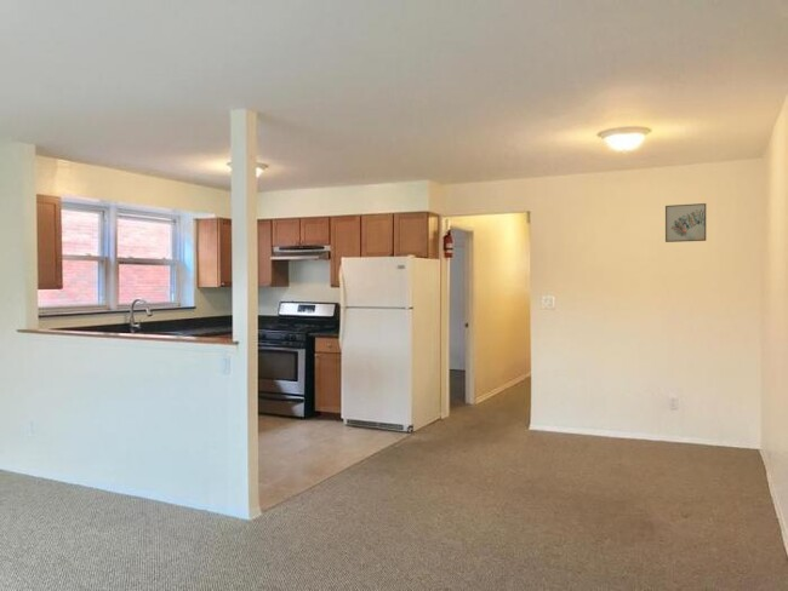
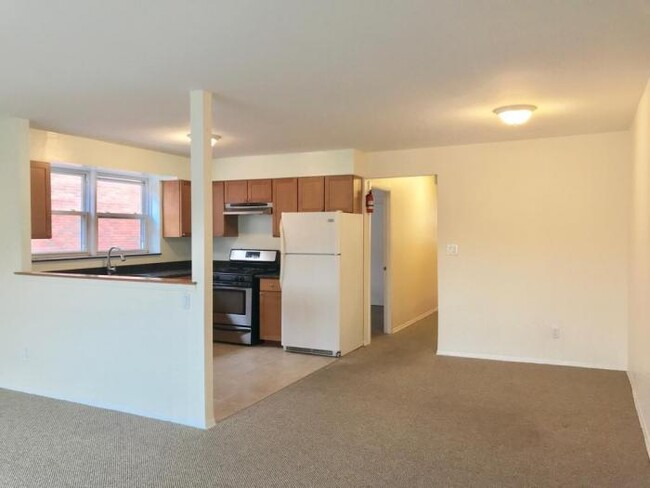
- wall art [664,202,707,243]
